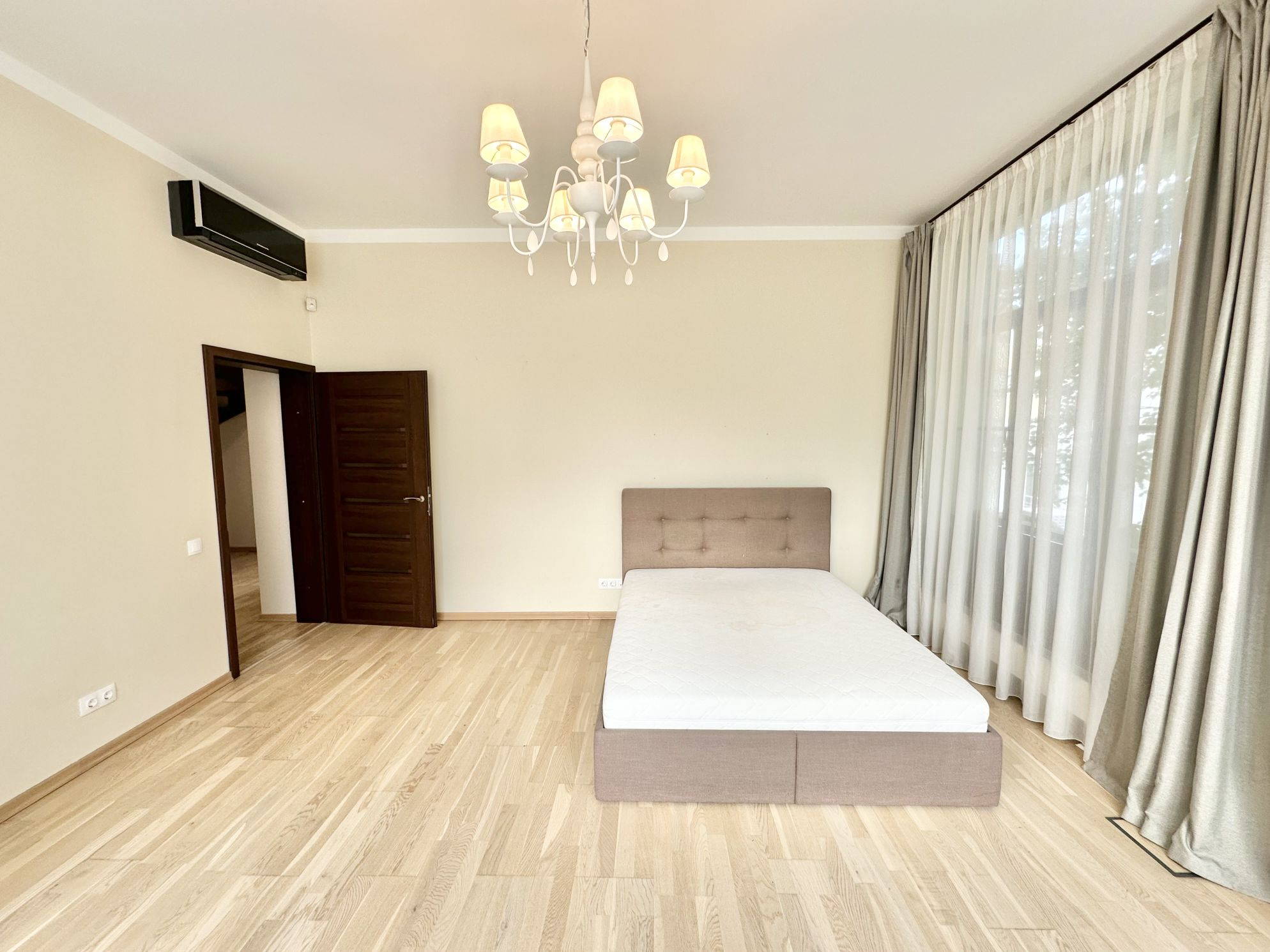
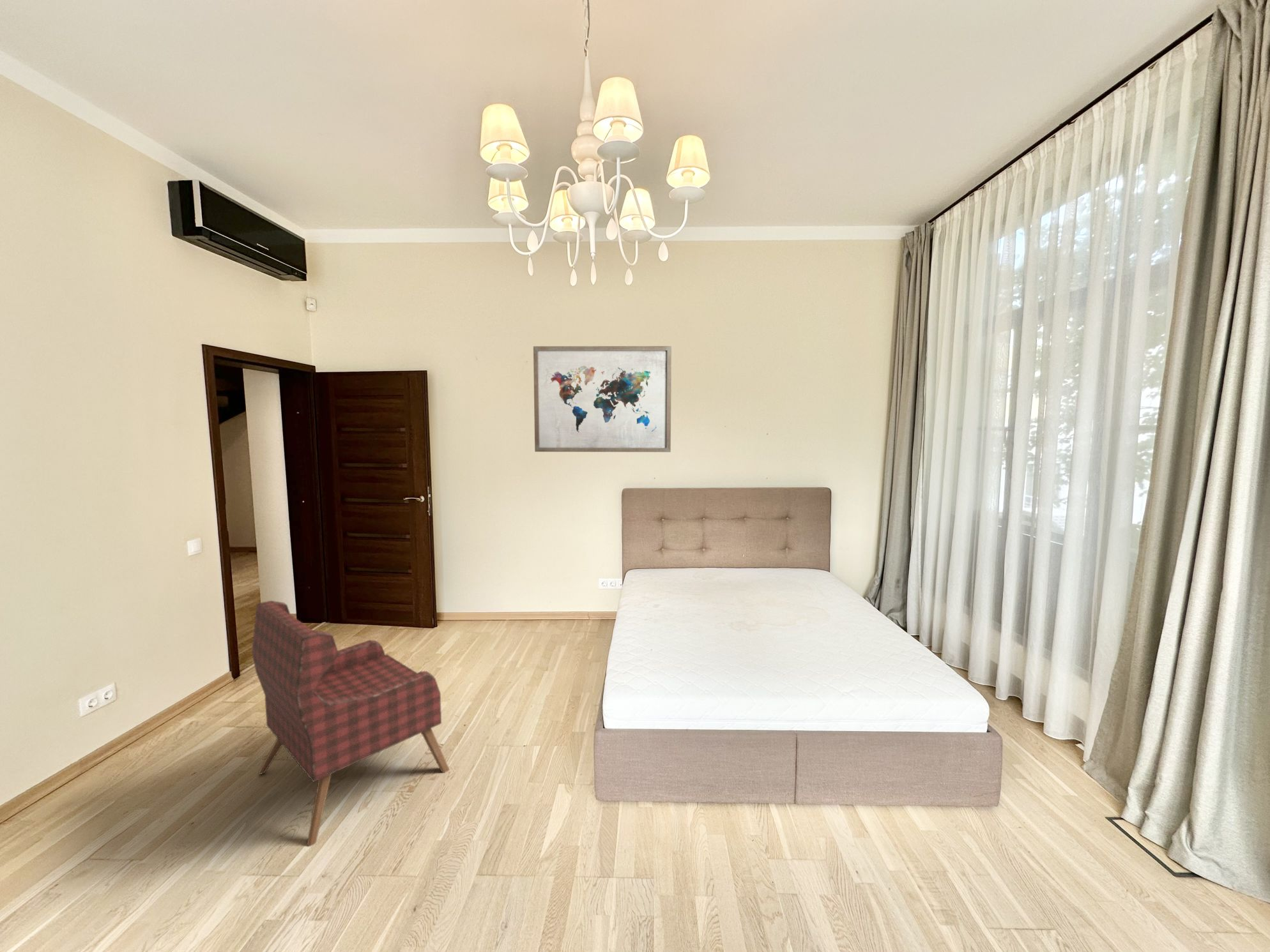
+ armchair [251,600,450,847]
+ wall art [533,345,672,453]
